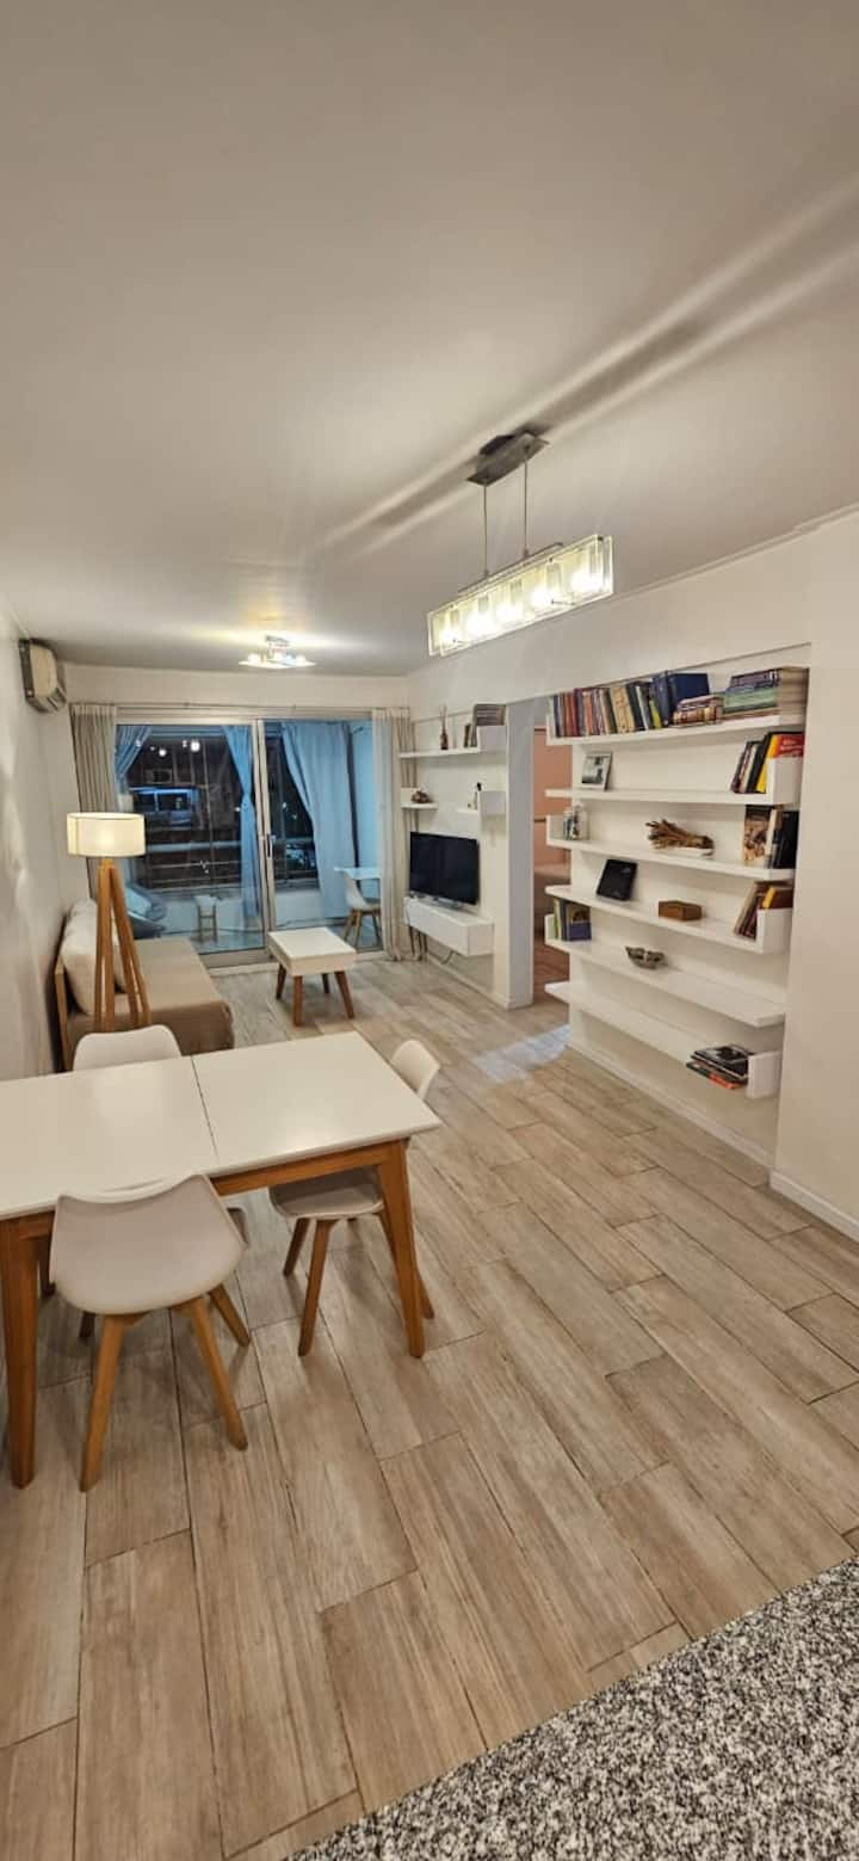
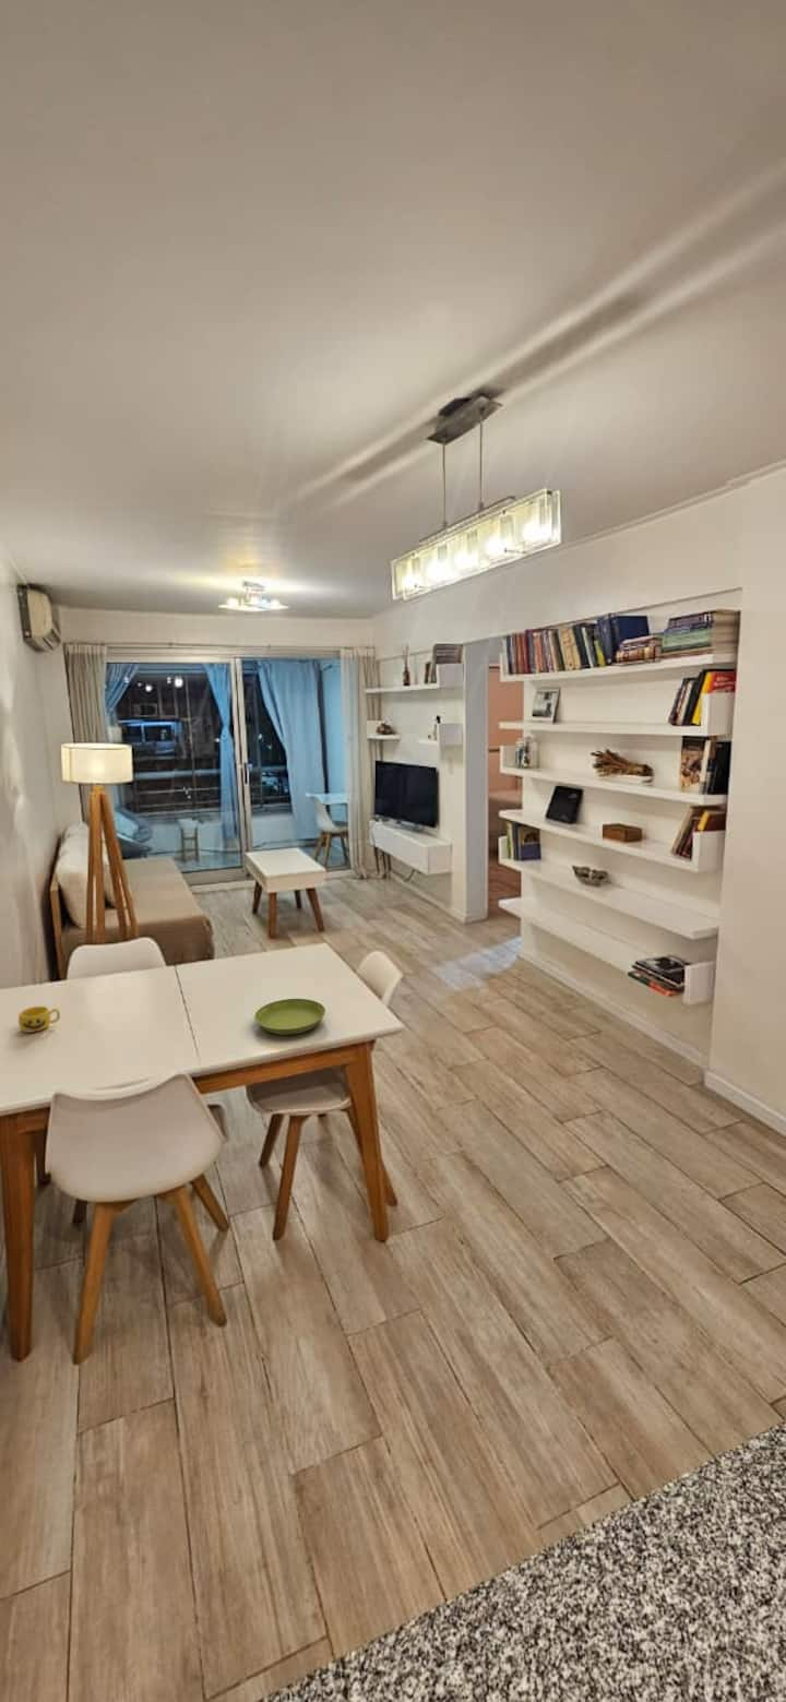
+ saucer [253,998,326,1036]
+ cup [17,1005,61,1034]
